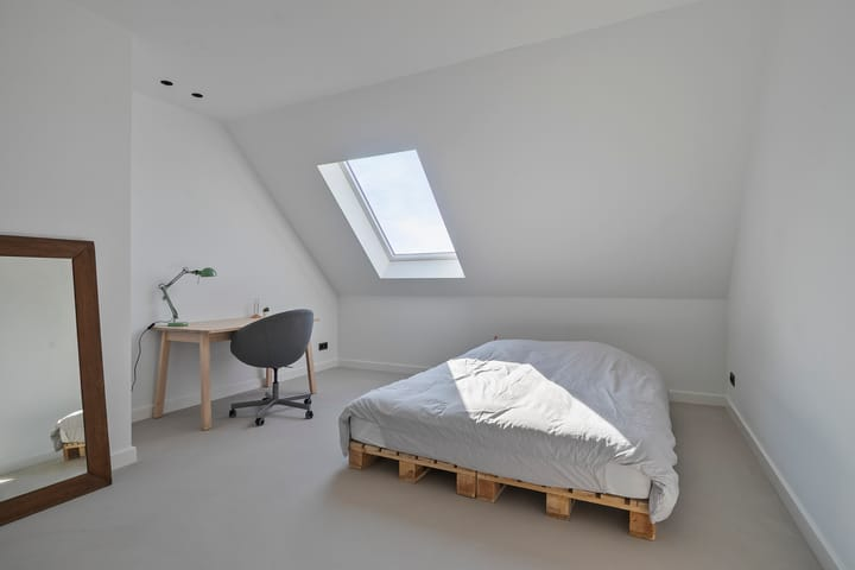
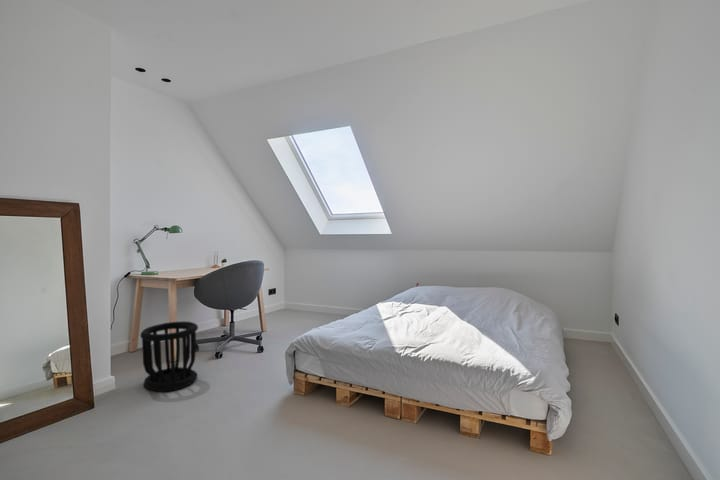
+ wastebasket [139,320,199,393]
